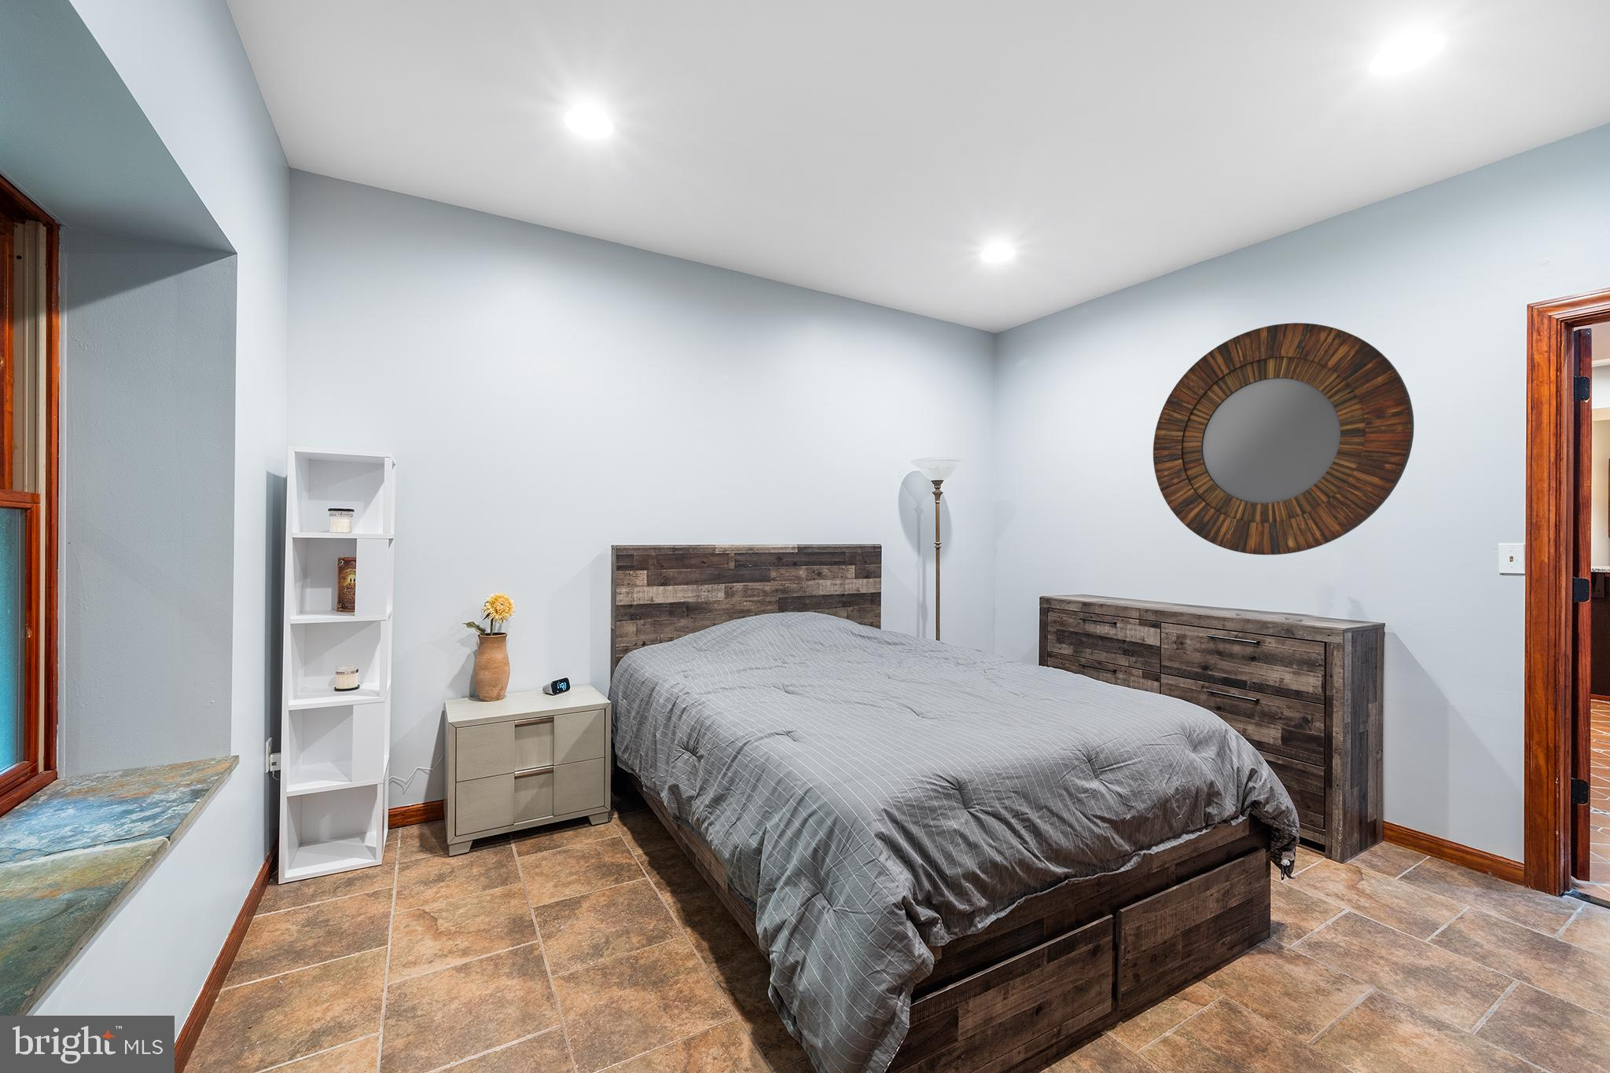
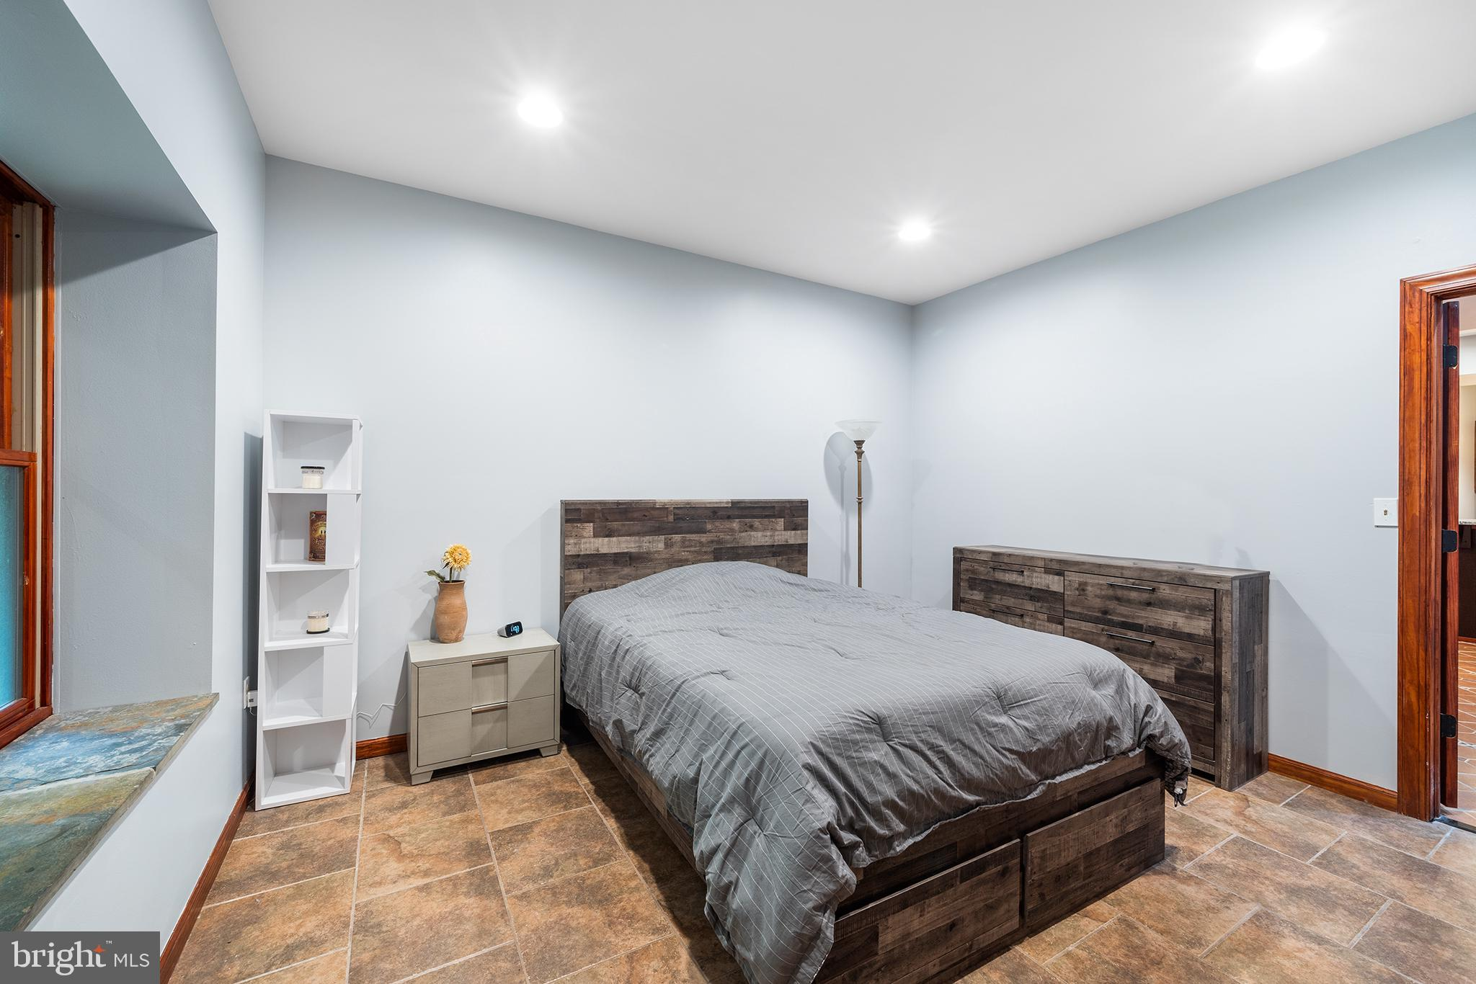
- home mirror [1152,322,1415,556]
